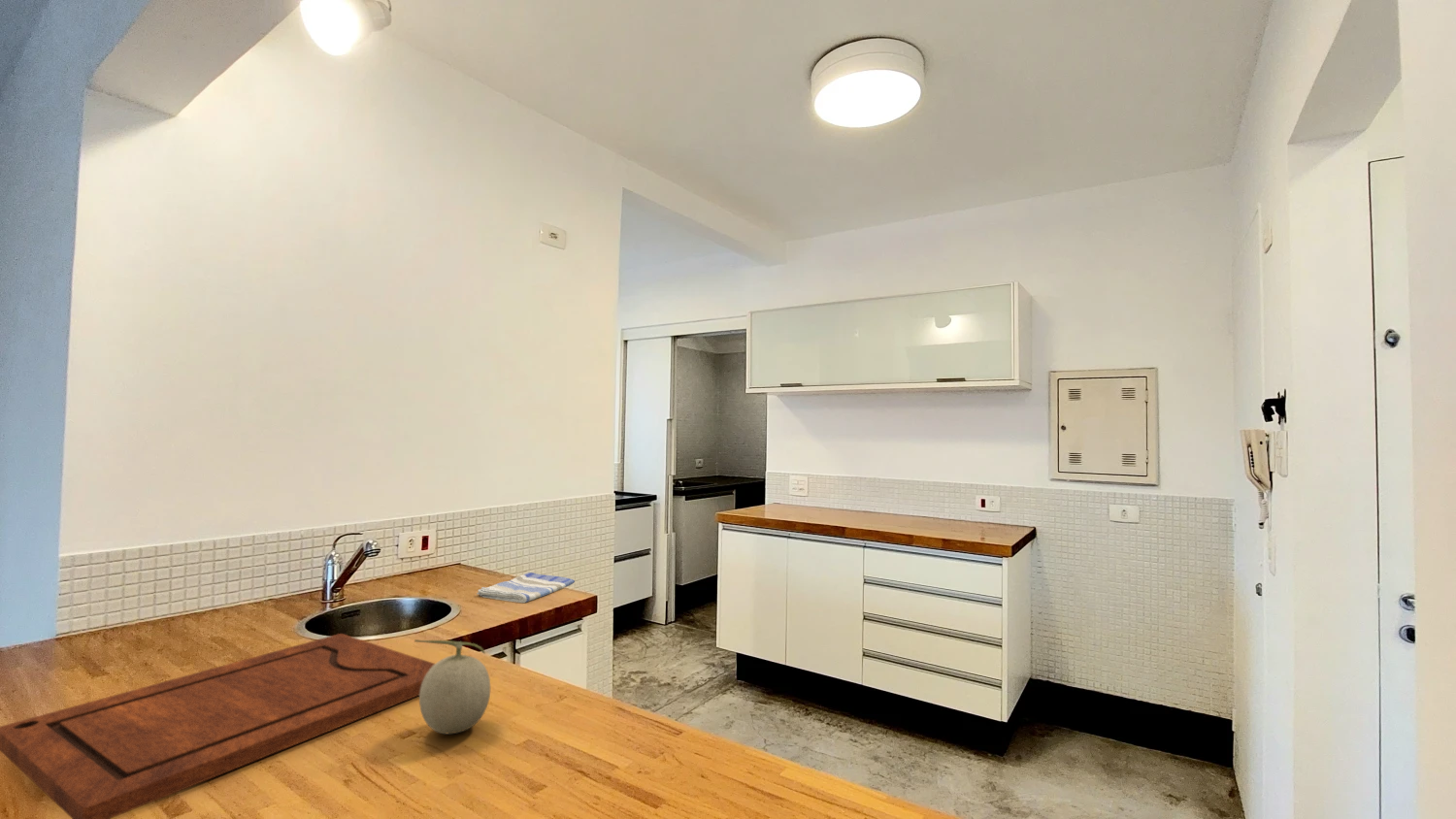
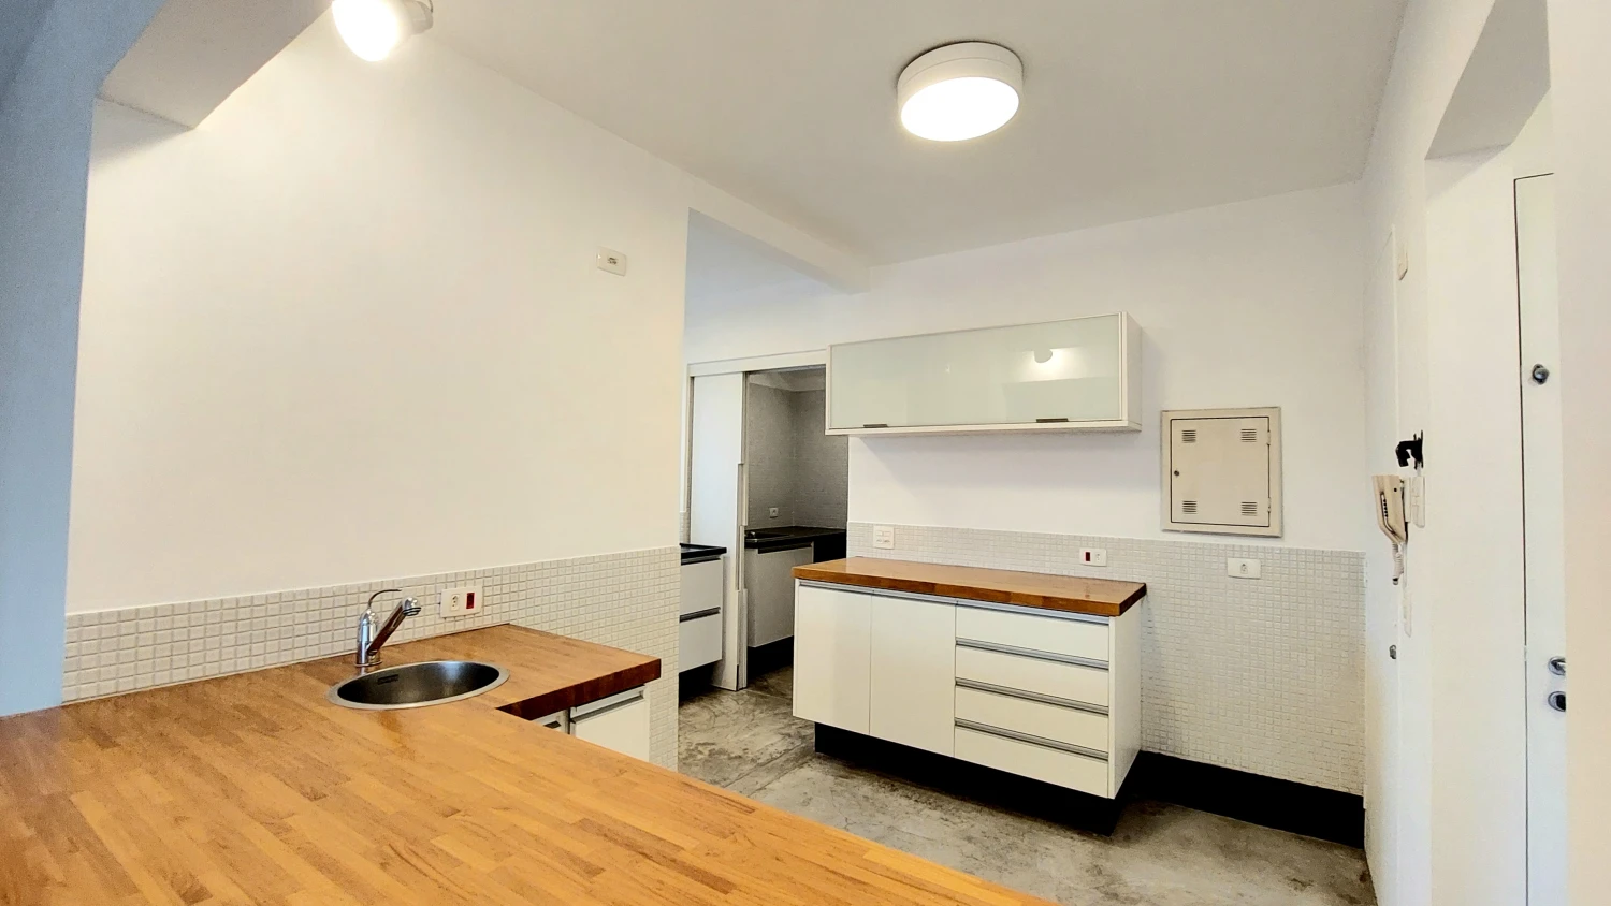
- cutting board [0,633,436,819]
- fruit [414,639,491,735]
- dish towel [476,572,576,604]
